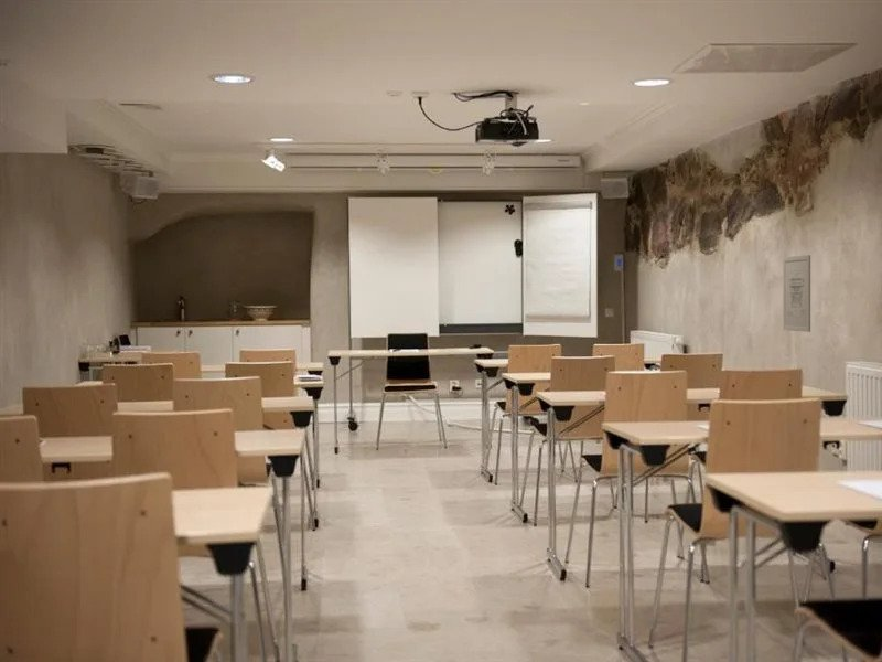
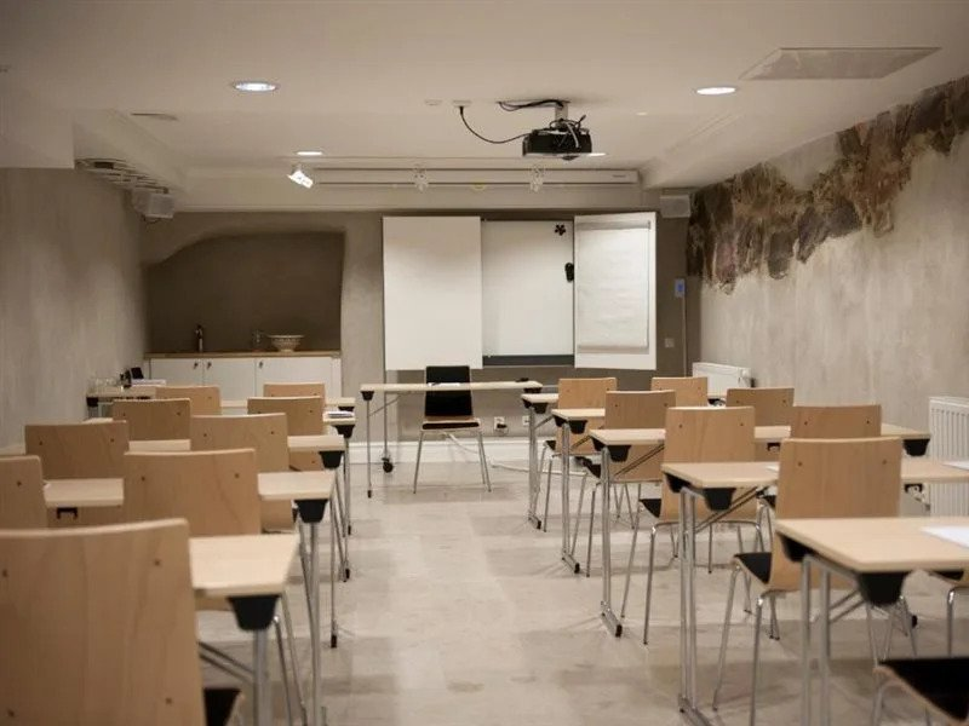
- wall art [782,254,811,333]
